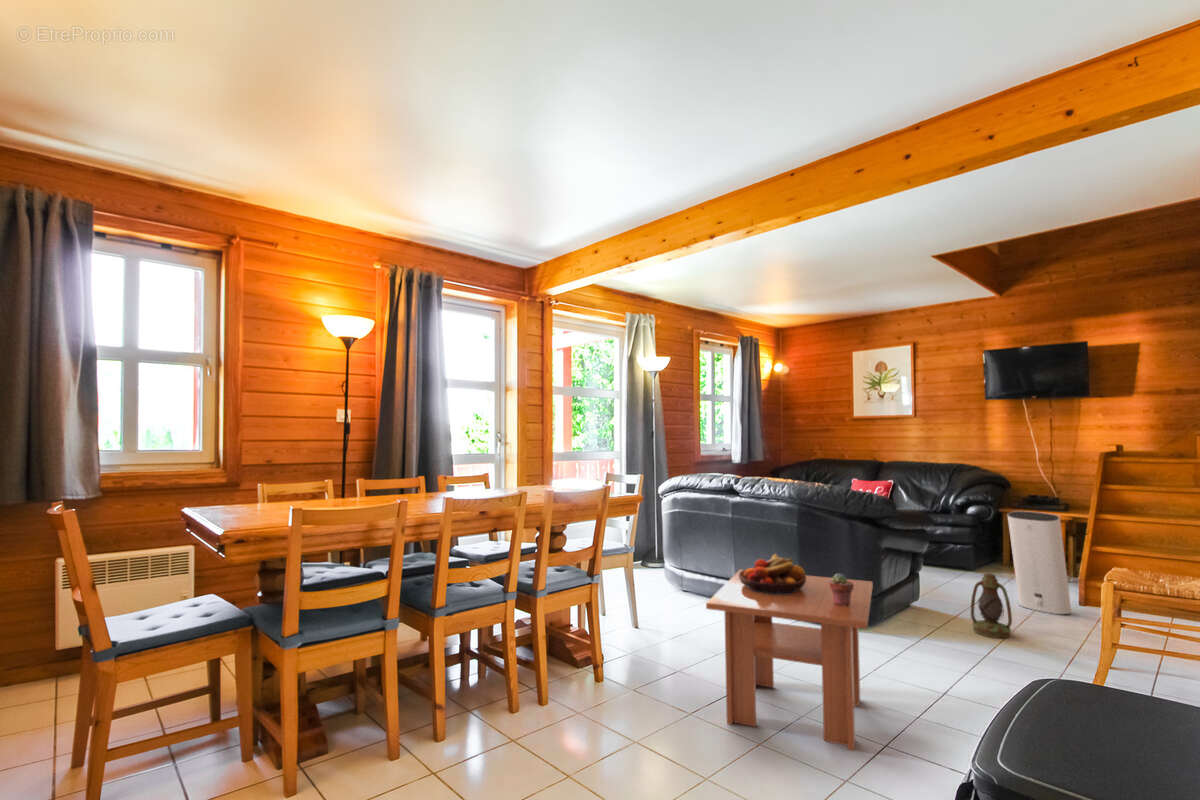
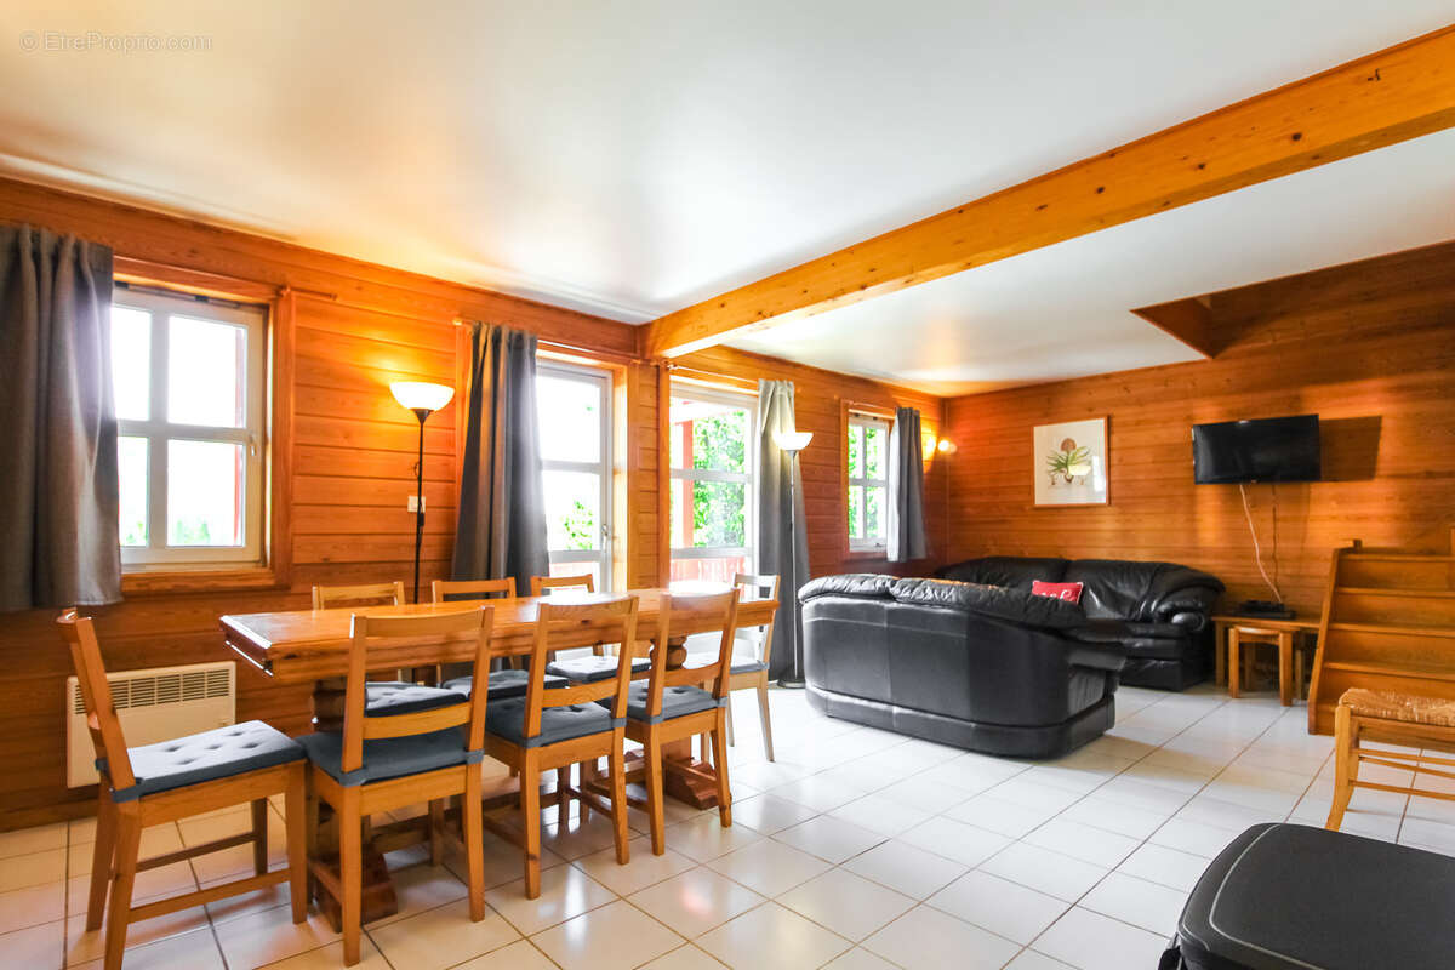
- coffee table [705,568,874,752]
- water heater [1006,510,1072,615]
- lantern [970,572,1013,639]
- potted succulent [829,572,854,606]
- fruit bowl [739,553,806,595]
